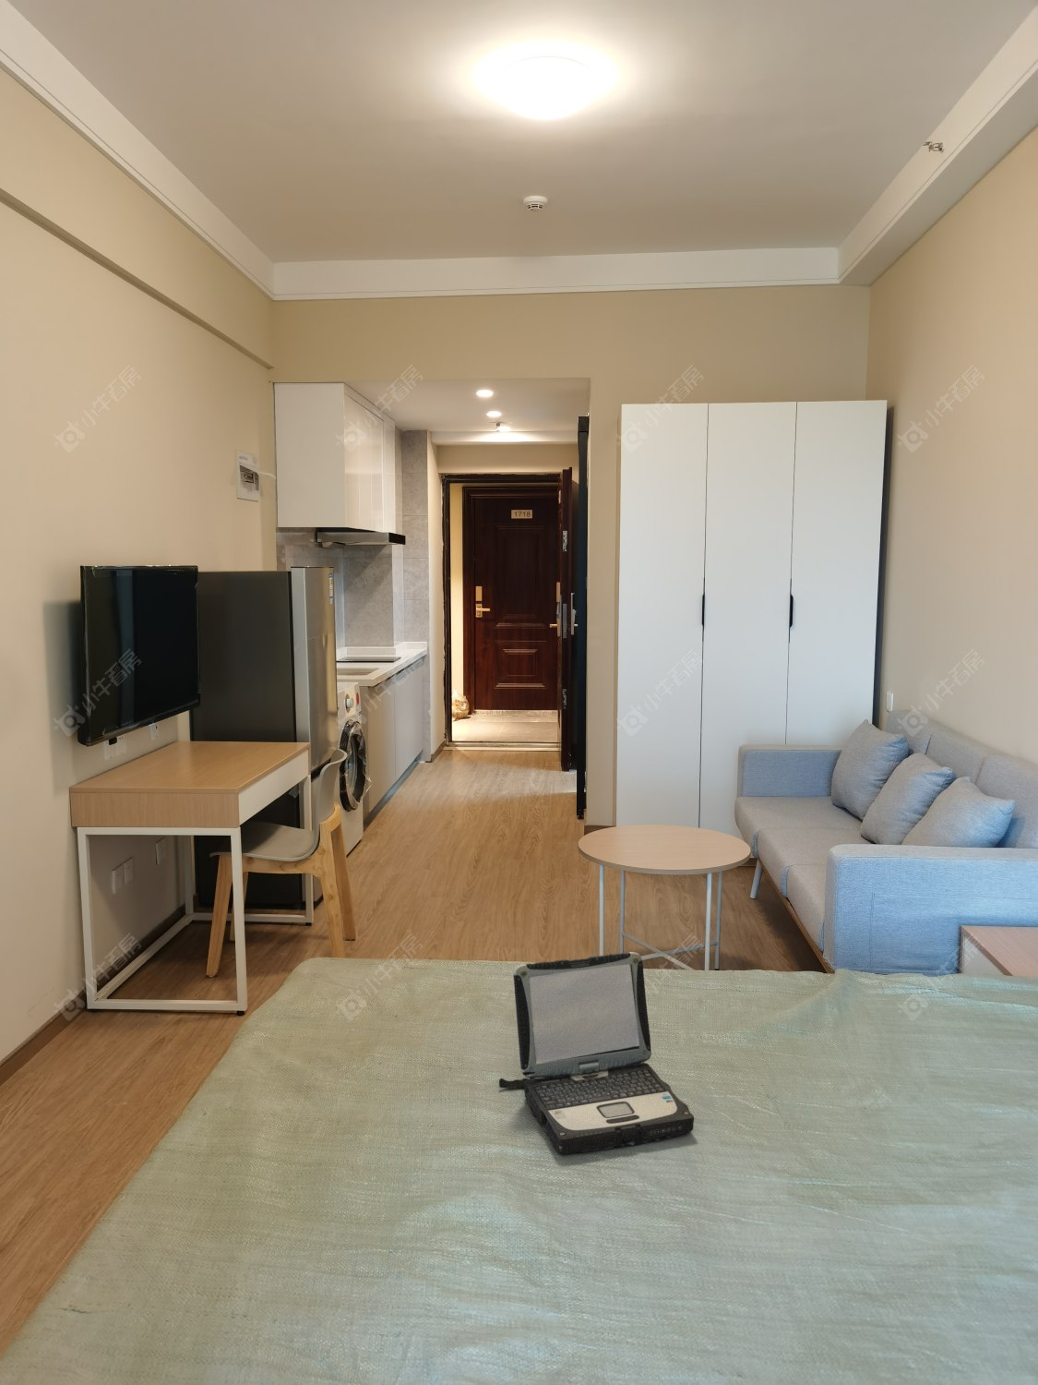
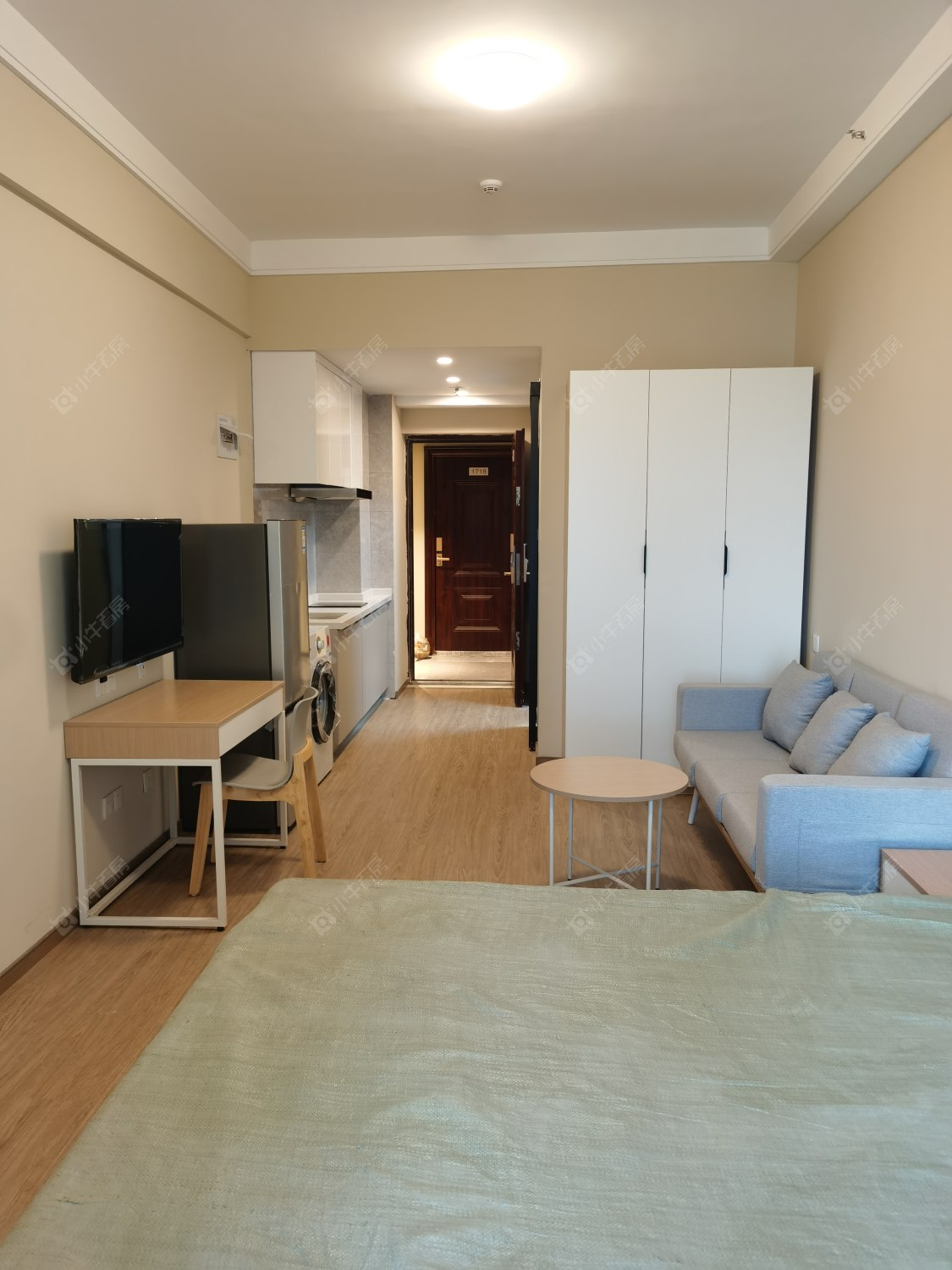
- laptop [498,951,695,1155]
